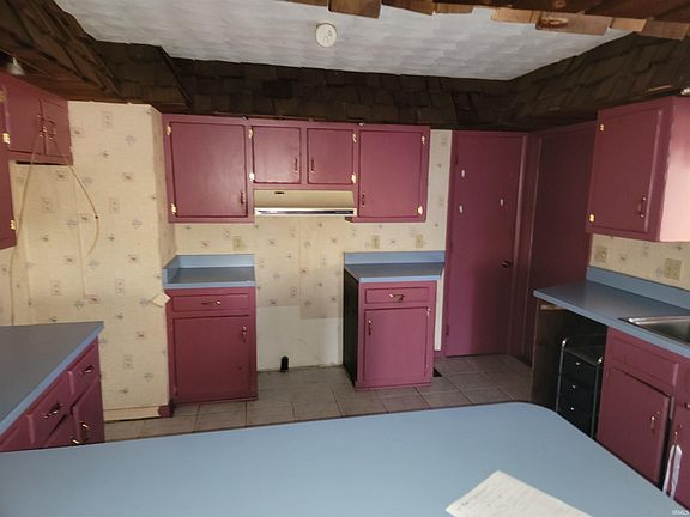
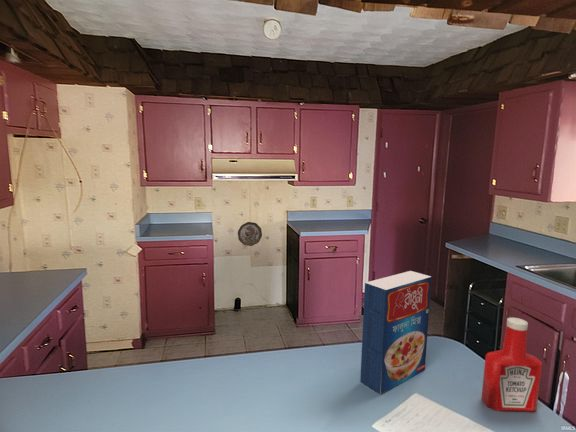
+ soap bottle [480,316,543,413]
+ cereal box [359,270,432,395]
+ decorative plate [237,221,263,247]
